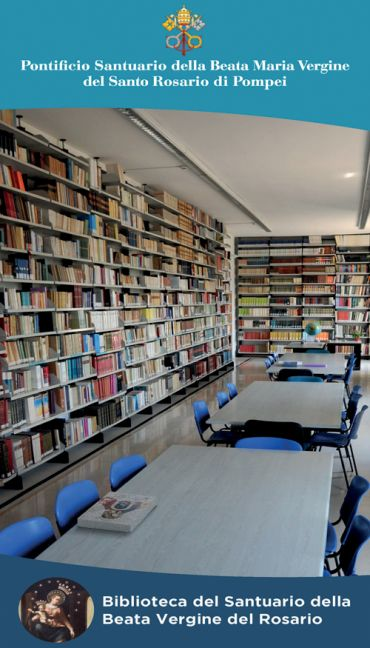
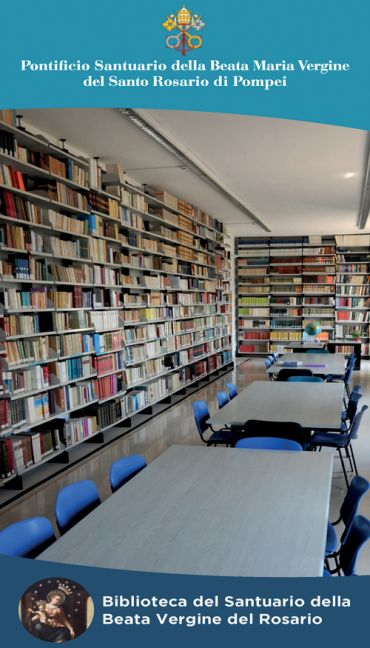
- book [77,491,158,533]
